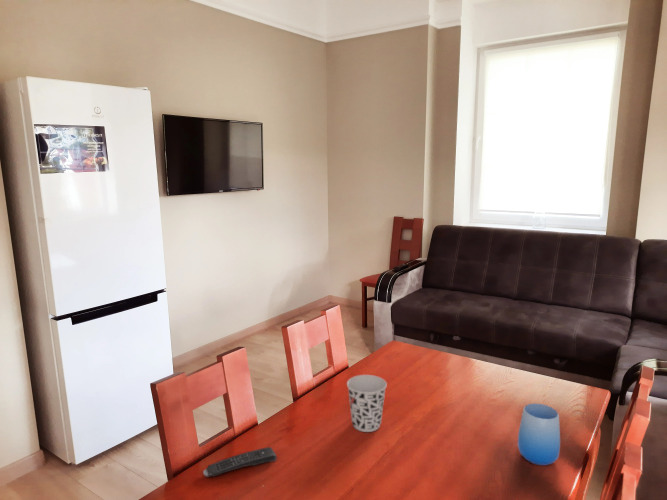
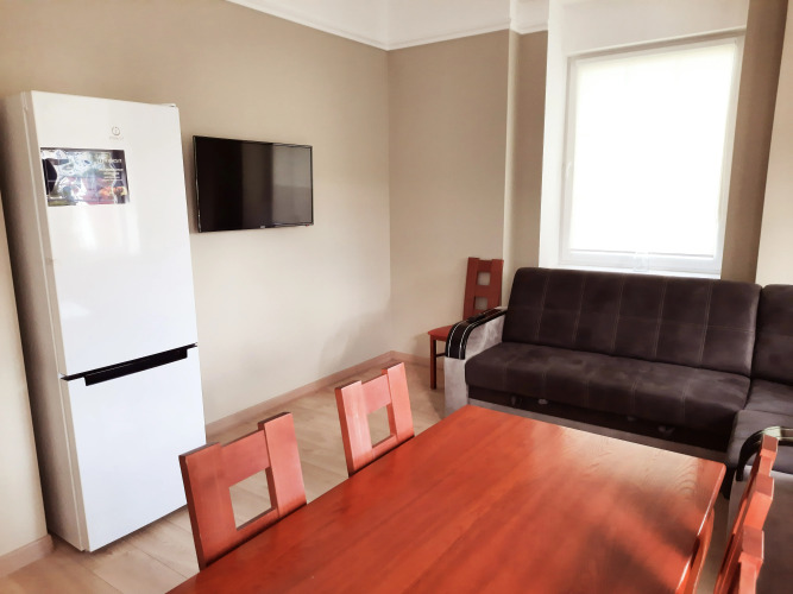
- cup [346,374,388,433]
- remote control [202,446,278,478]
- cup [517,402,561,466]
